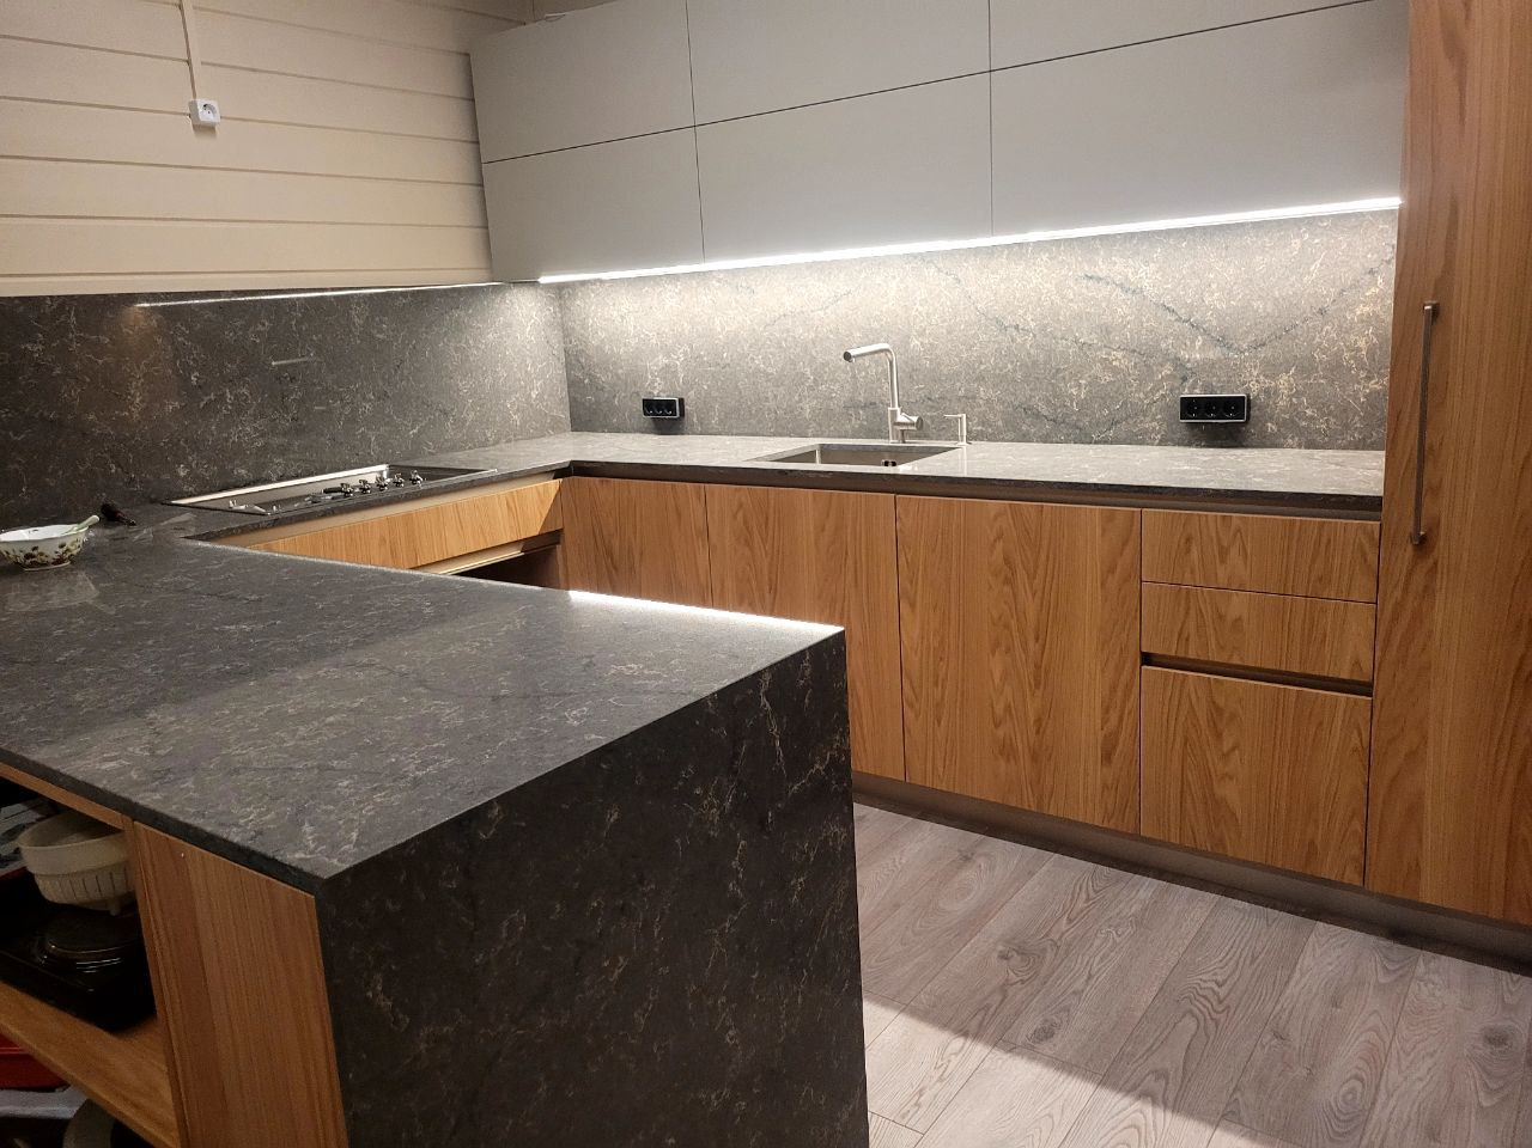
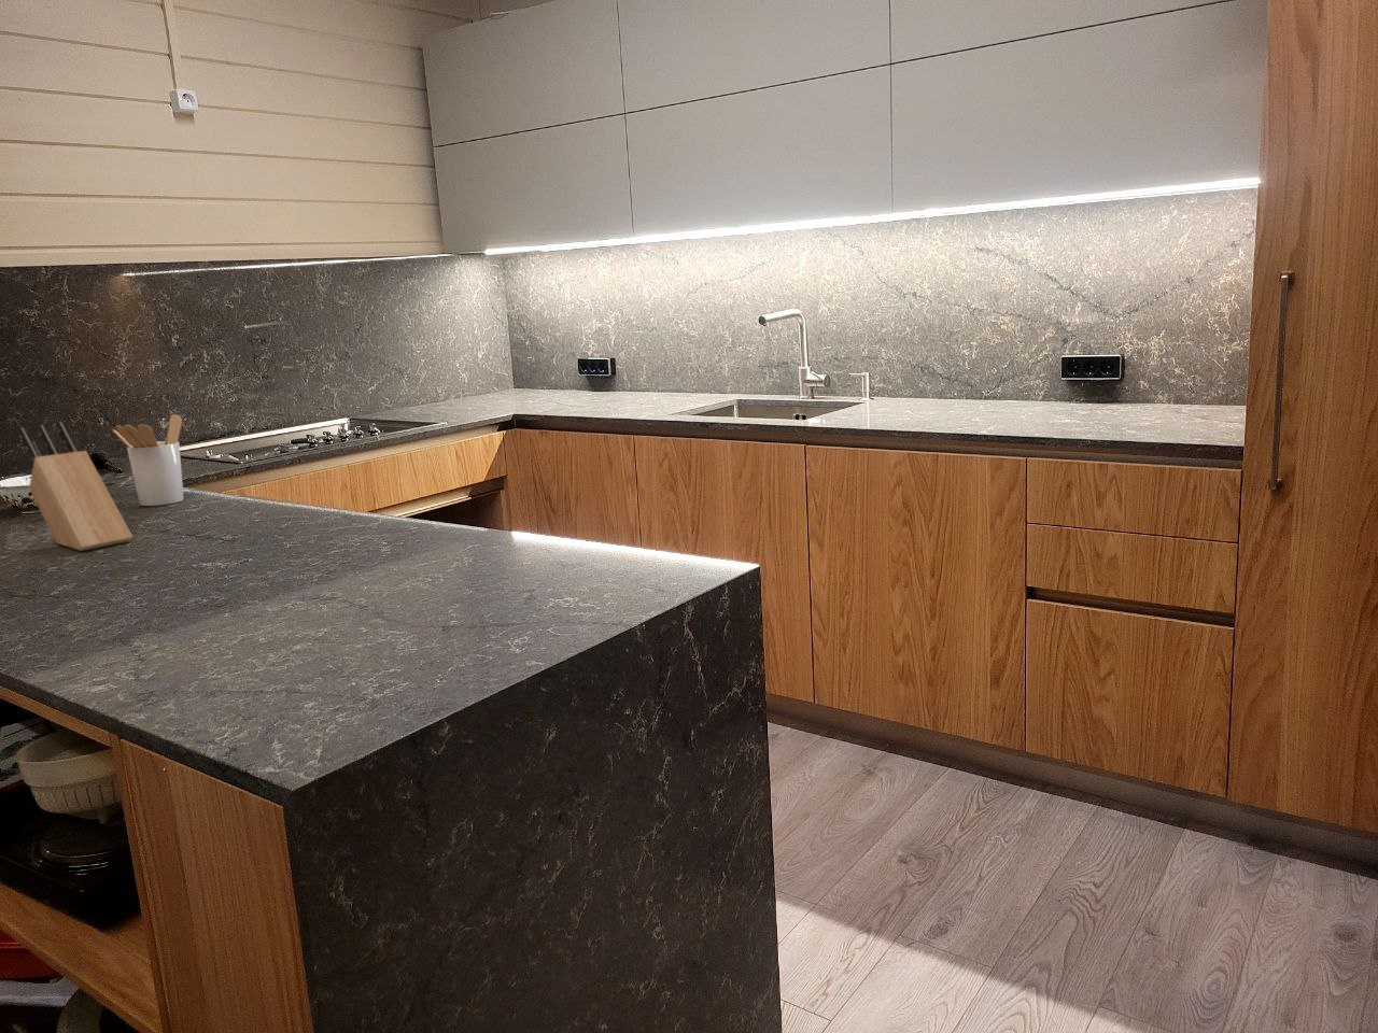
+ knife block [18,421,133,552]
+ utensil holder [112,413,186,507]
